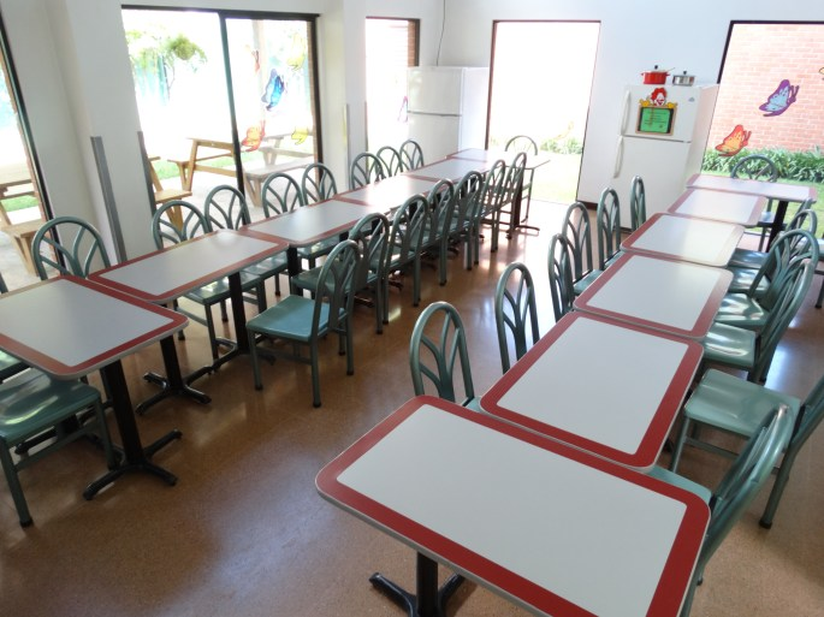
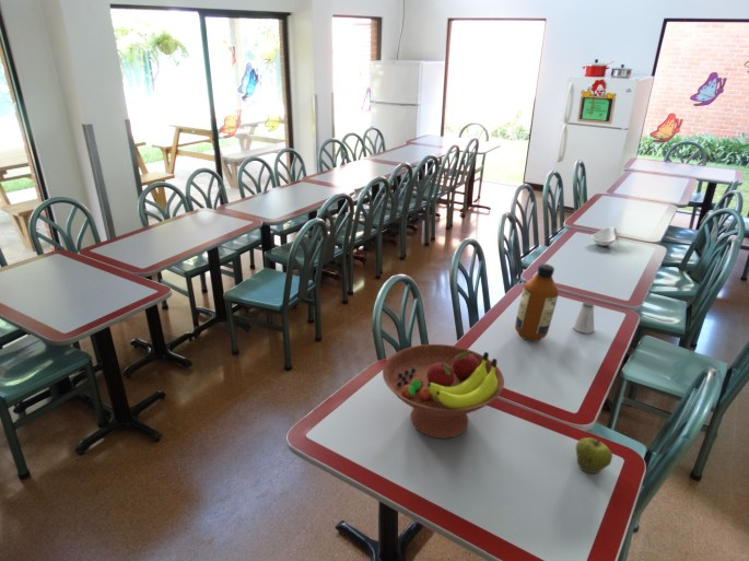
+ fruit bowl [382,343,505,440]
+ spoon rest [590,225,618,247]
+ apple [574,436,613,475]
+ bottle [514,262,560,342]
+ saltshaker [572,301,596,335]
